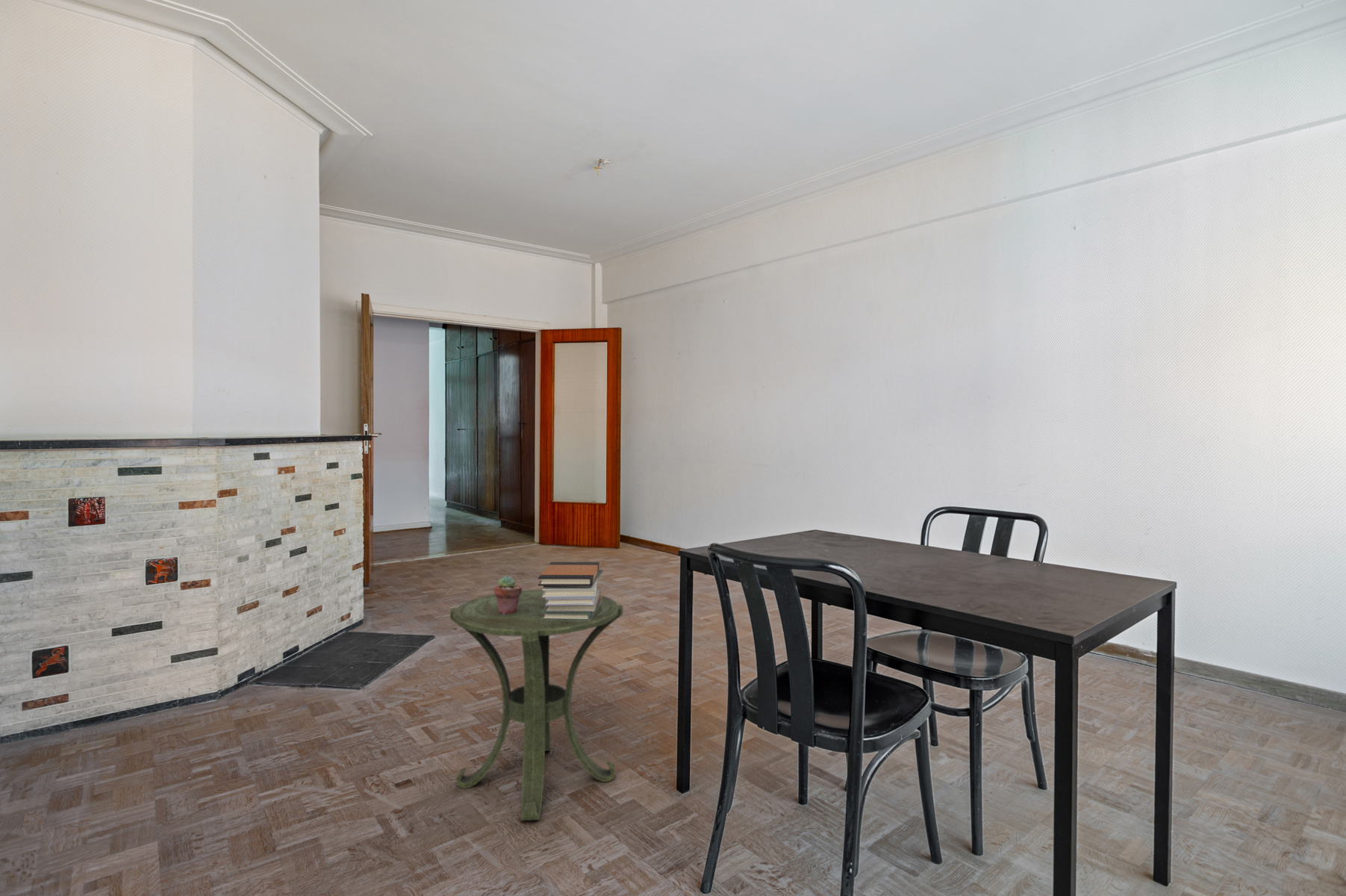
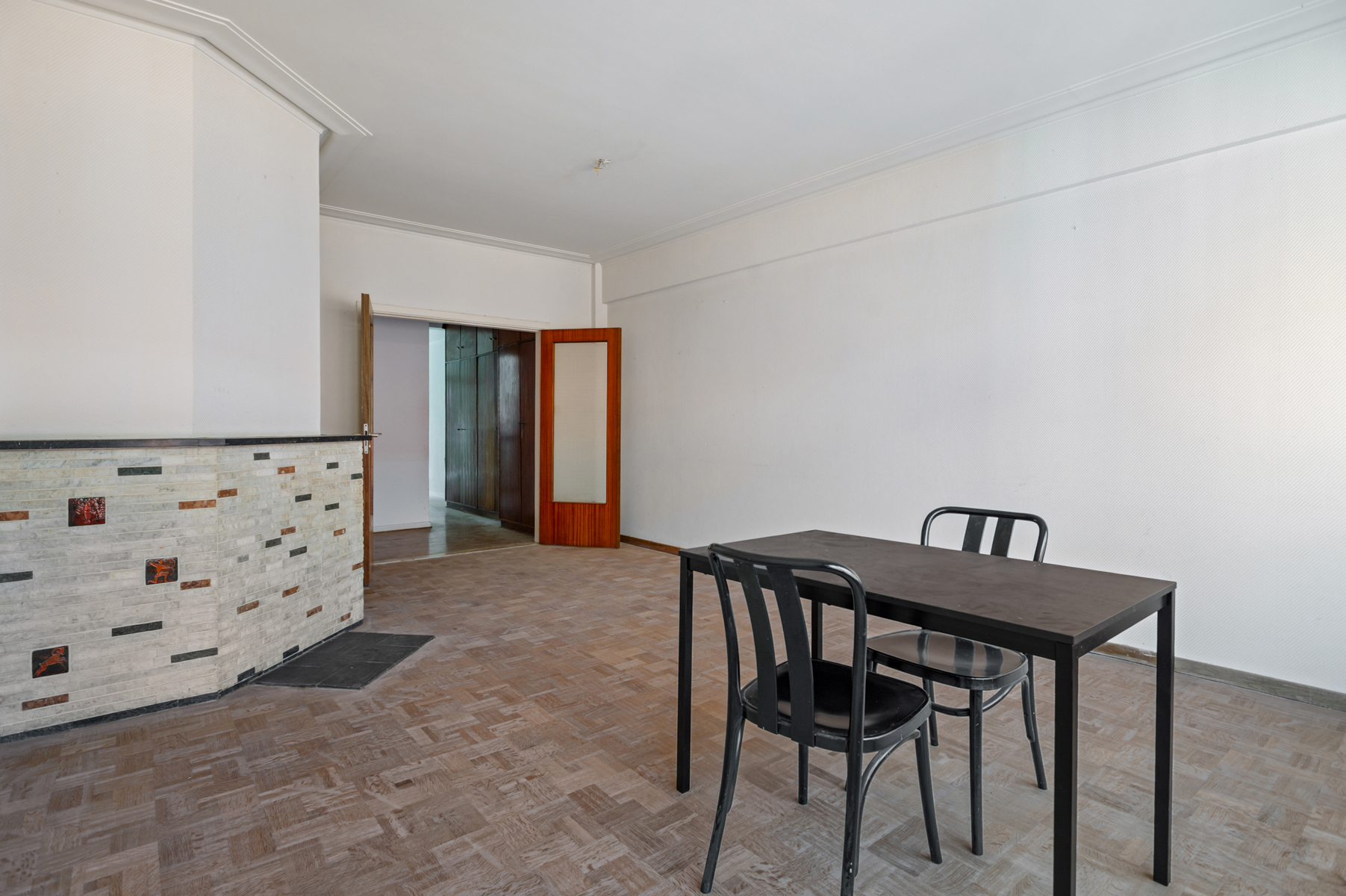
- potted succulent [493,575,523,615]
- book stack [538,561,603,620]
- side table [449,588,624,821]
